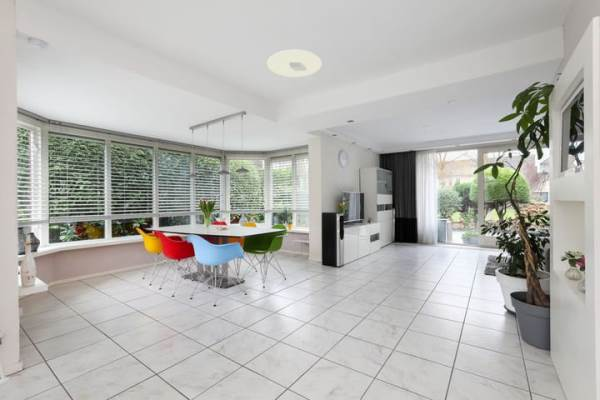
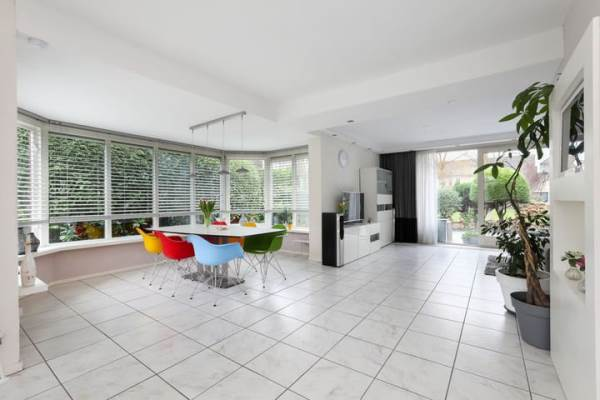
- ceiling light [266,49,323,78]
